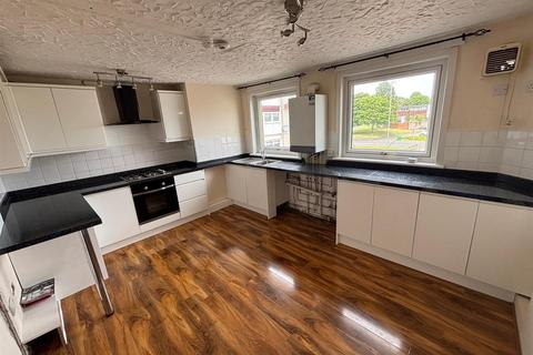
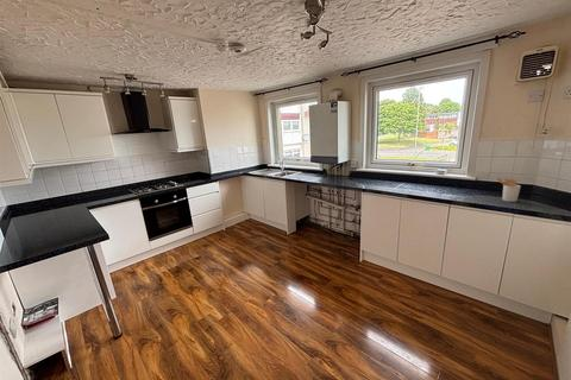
+ utensil holder [496,177,521,203]
